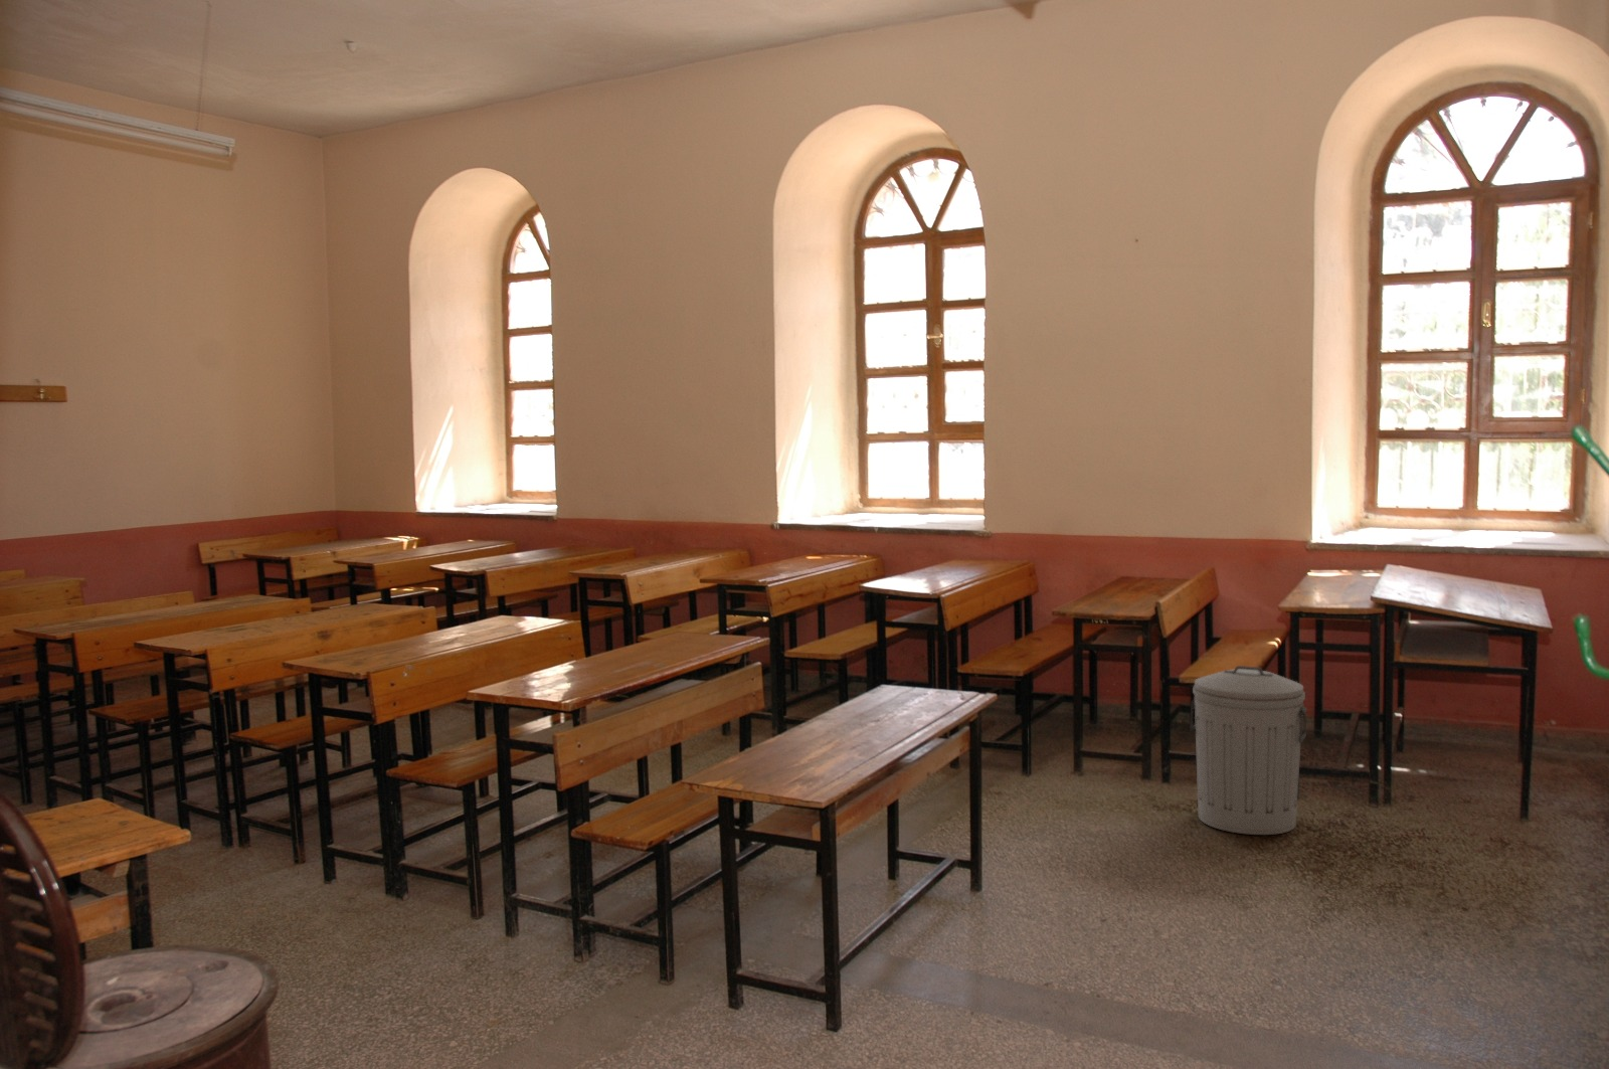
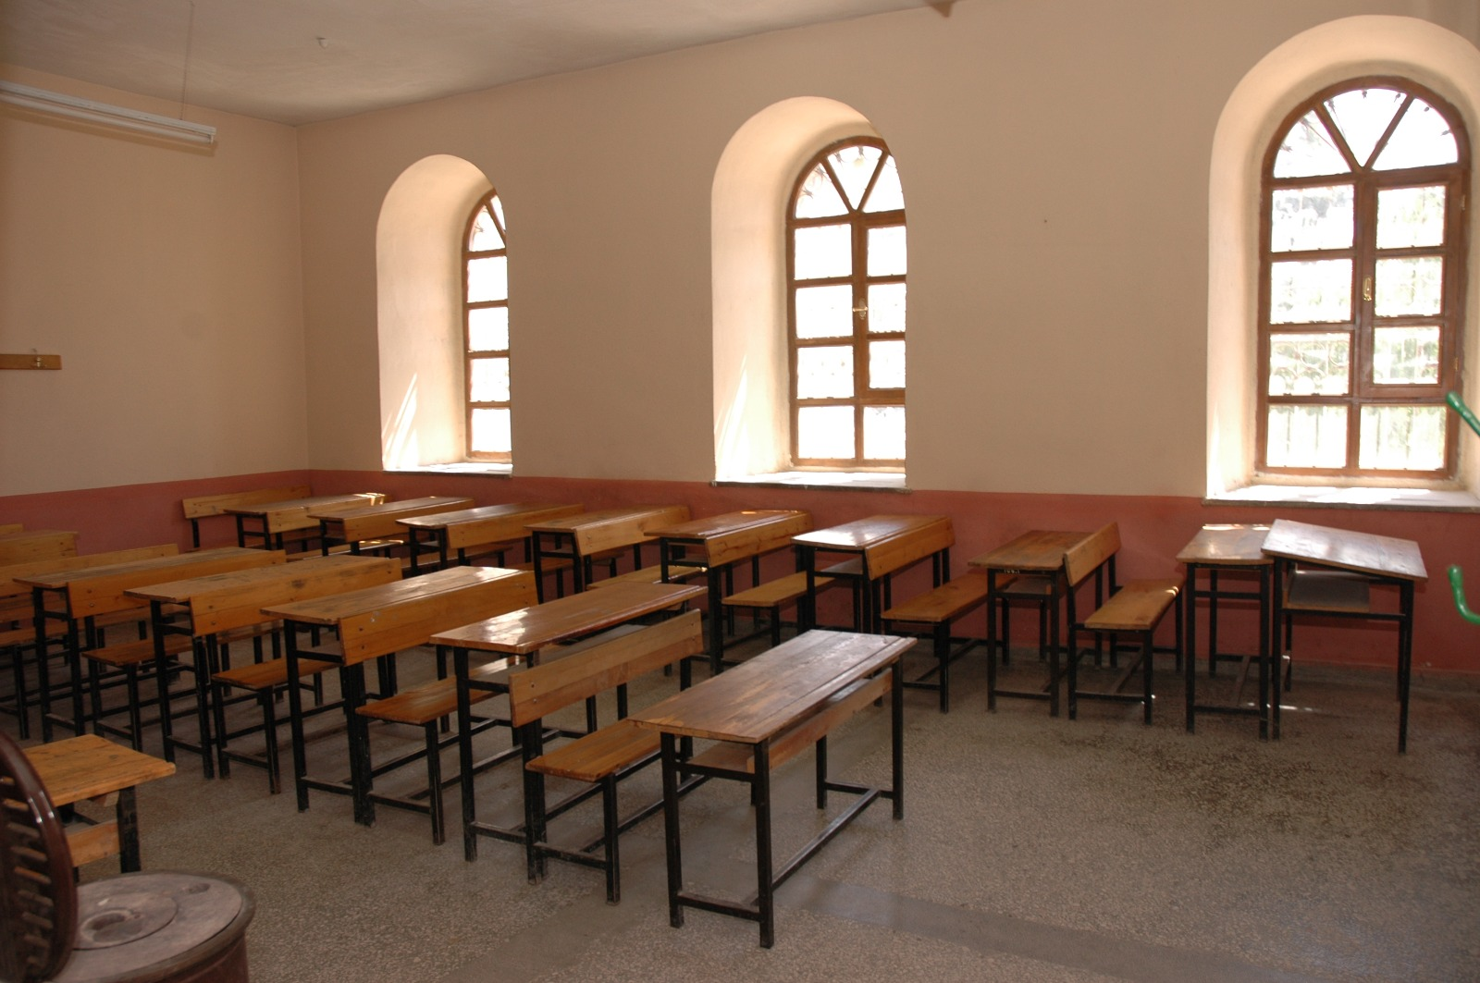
- trash can [1189,665,1308,835]
